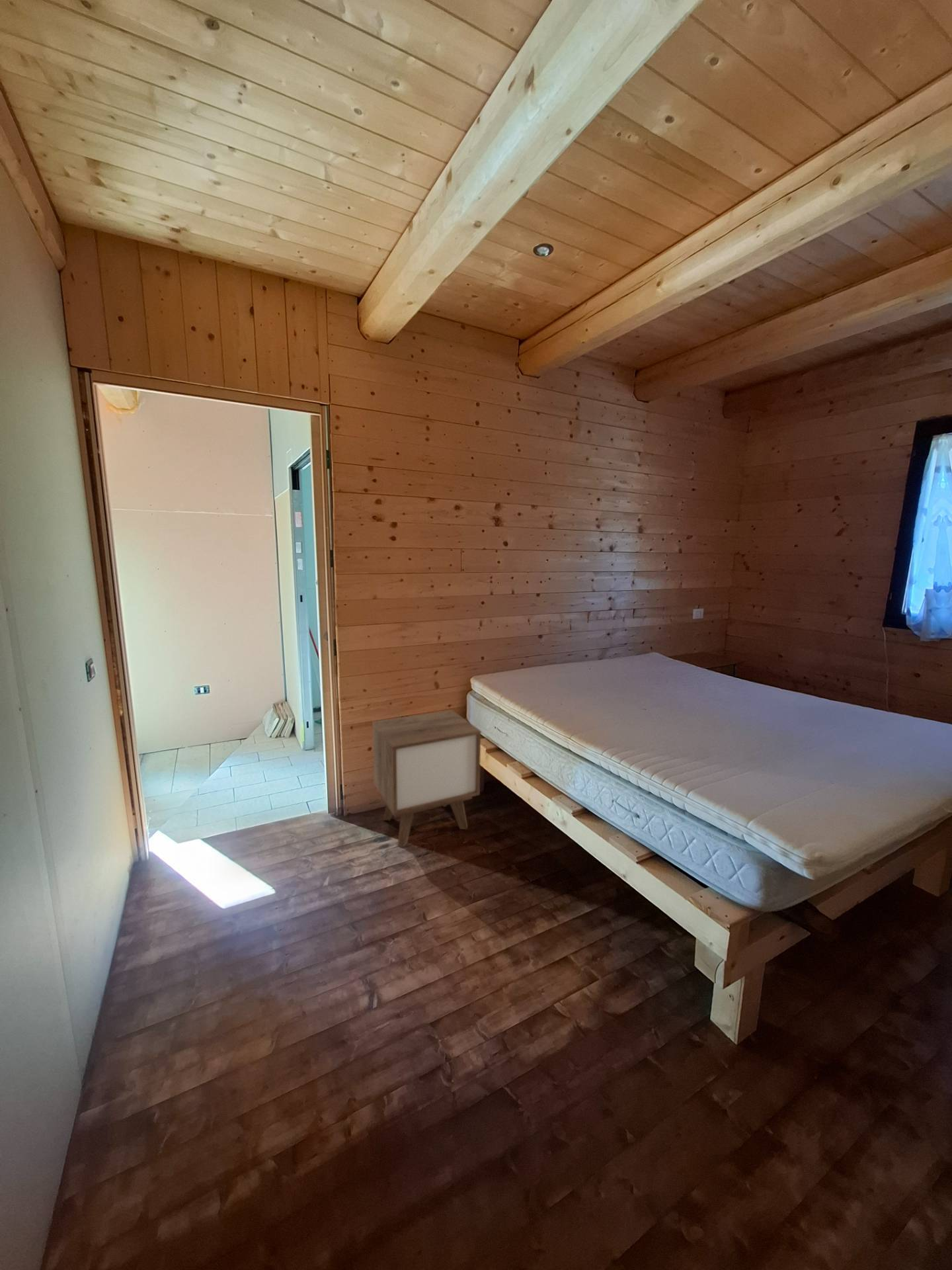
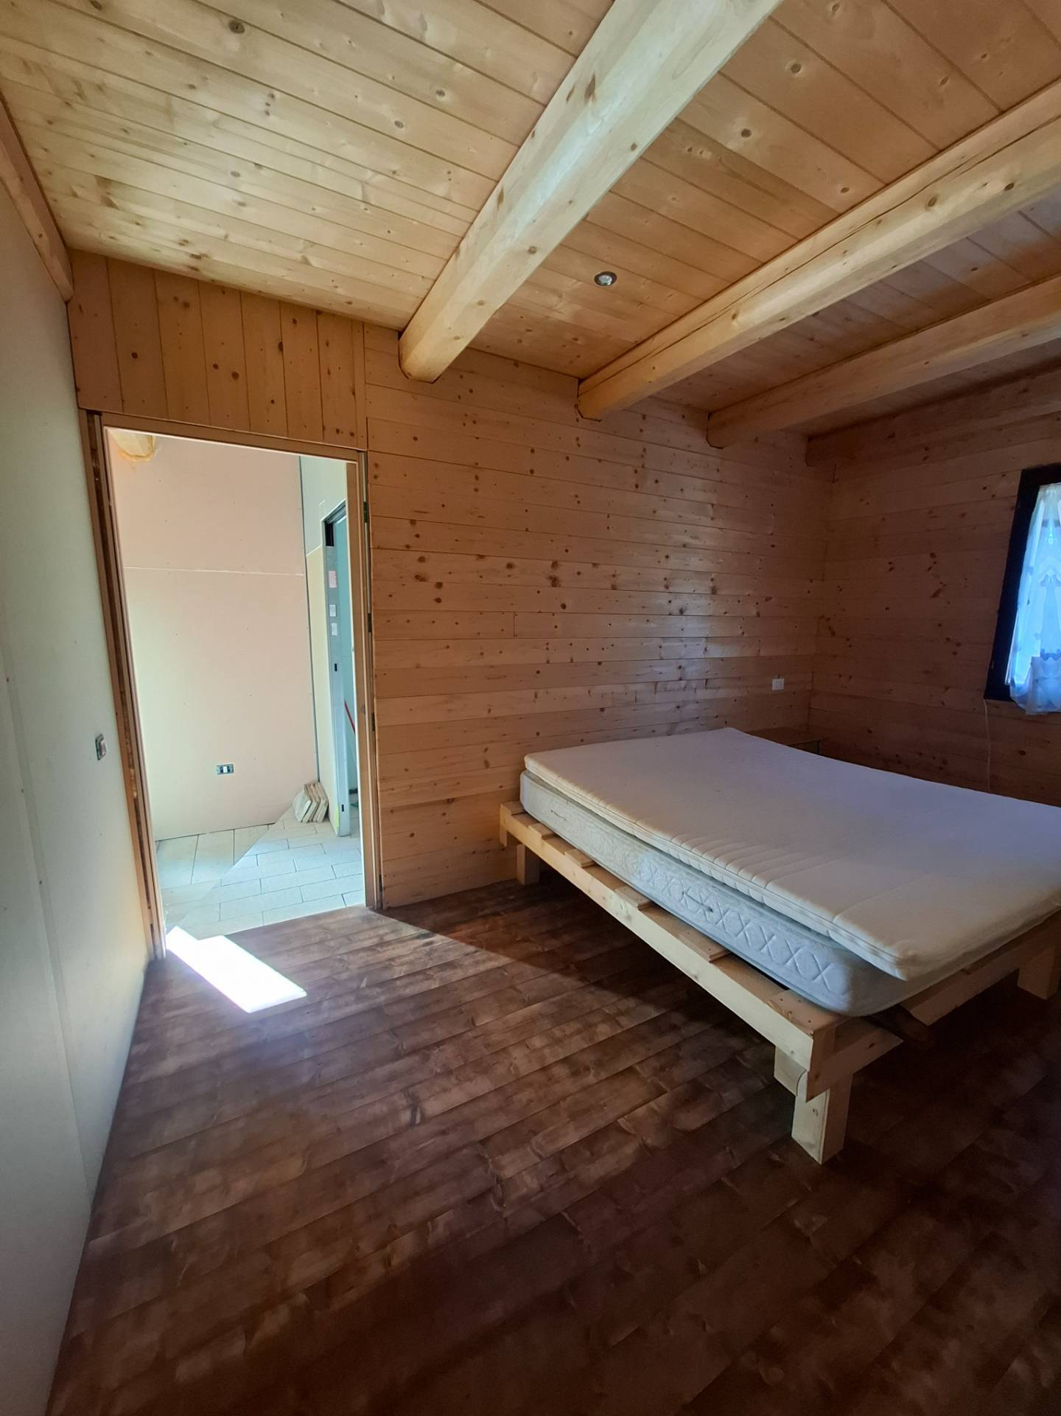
- nightstand [372,709,481,848]
